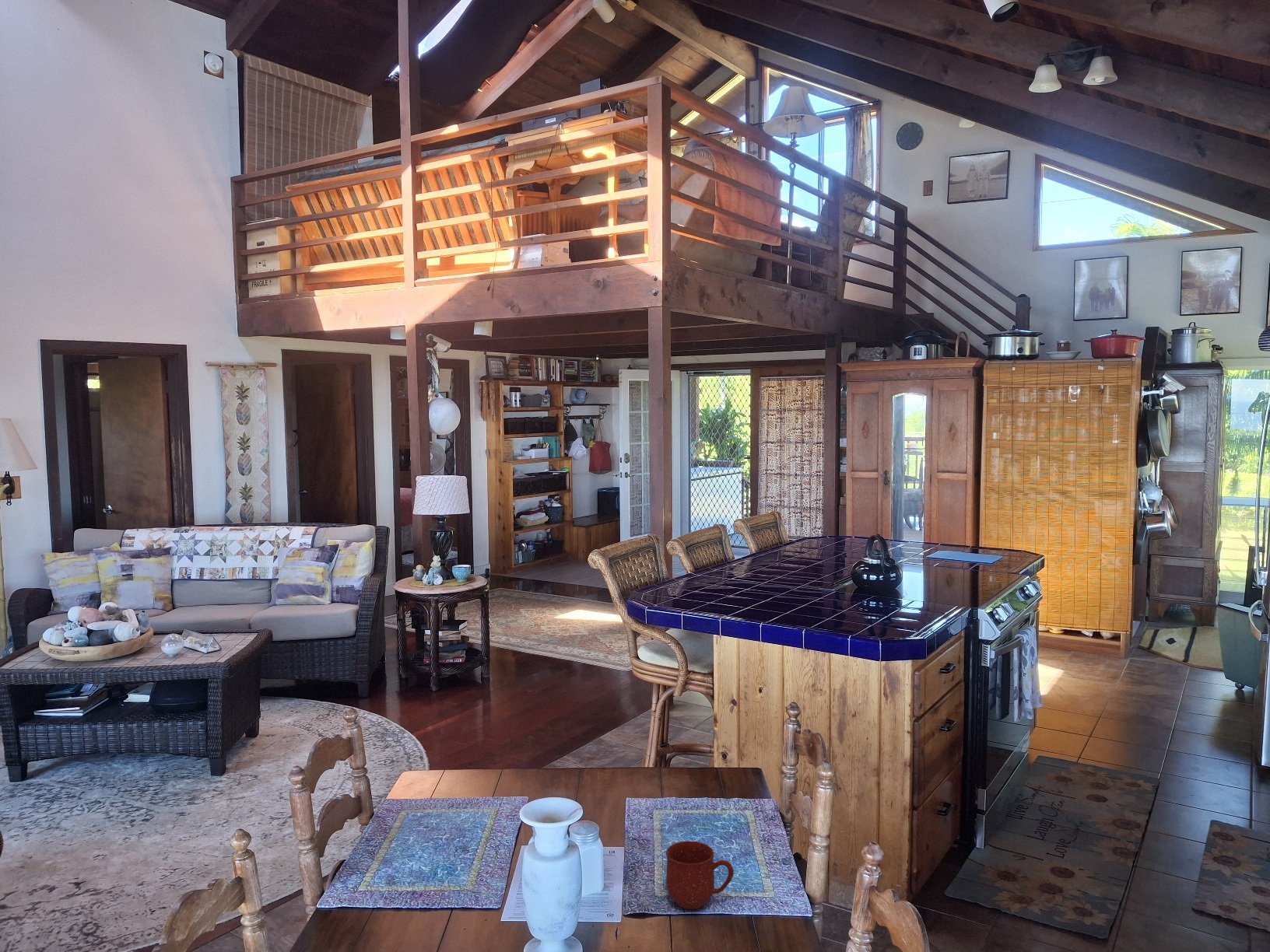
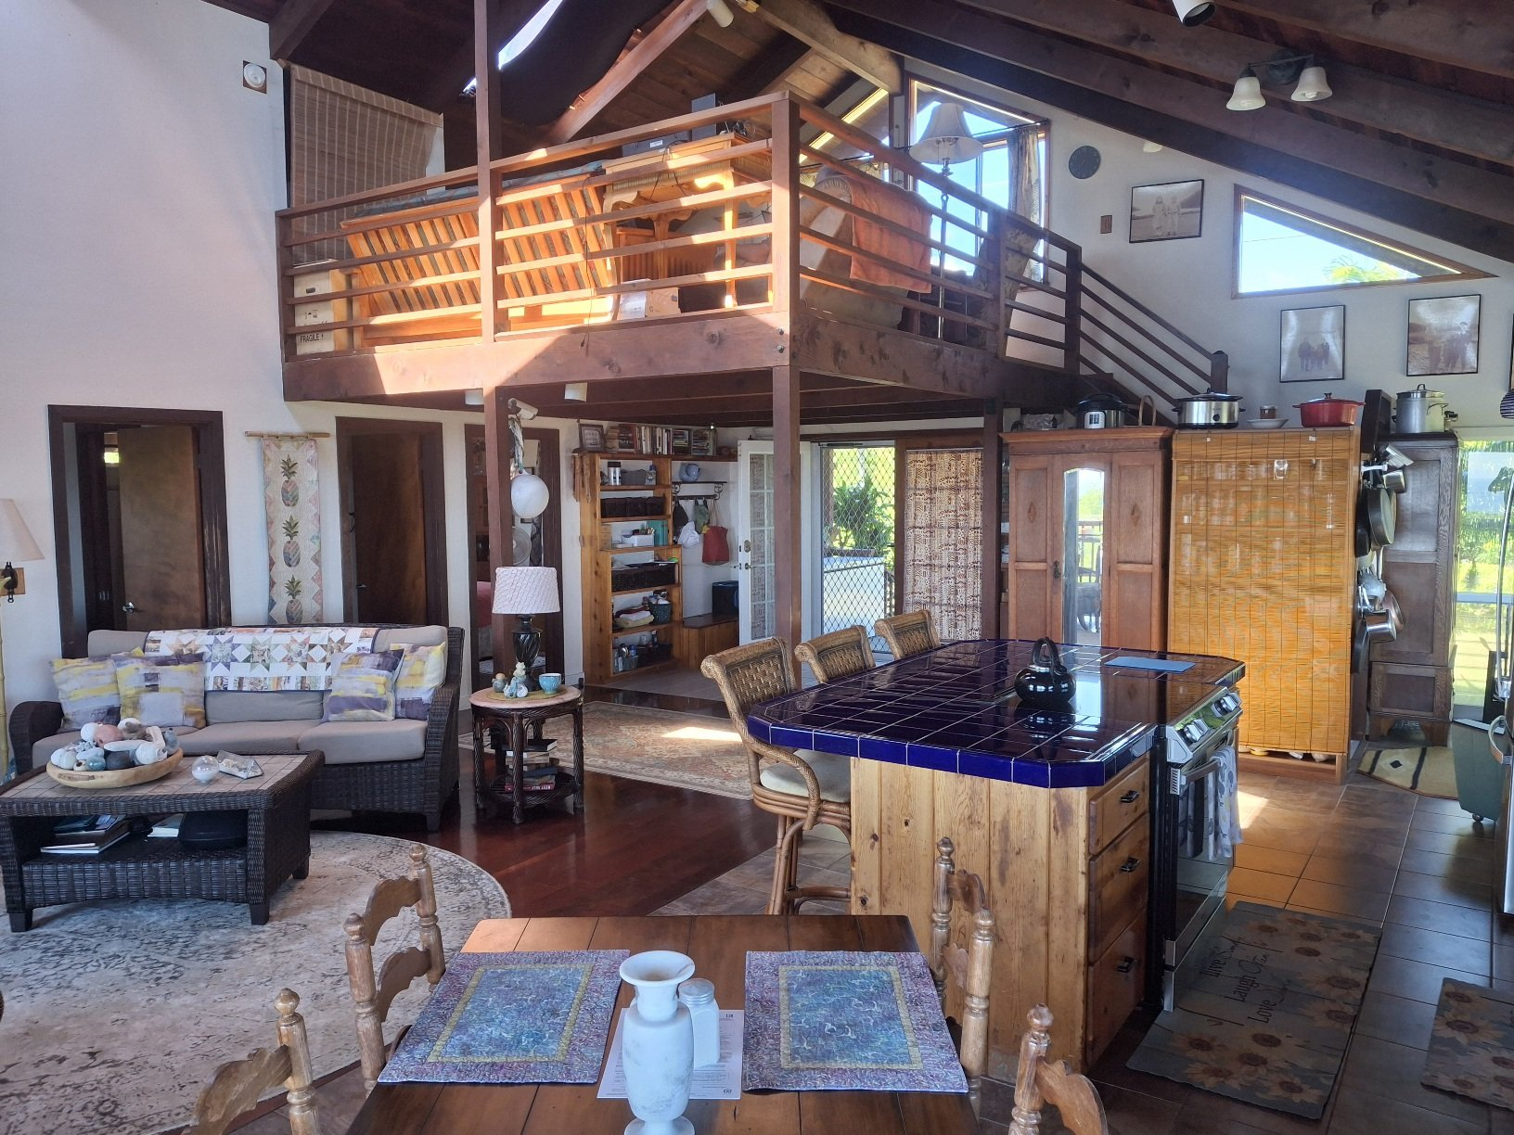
- mug [665,841,735,910]
